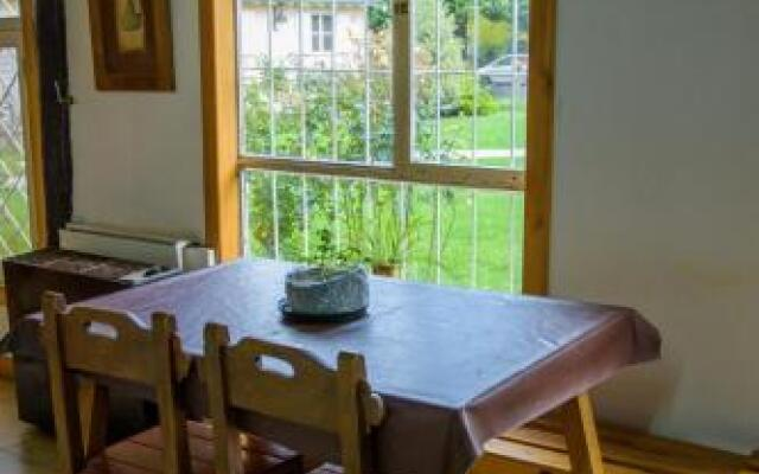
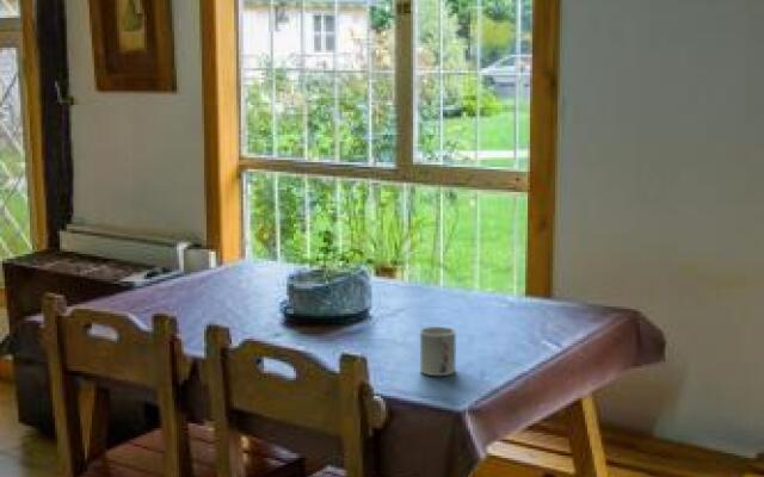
+ cup [419,326,457,377]
